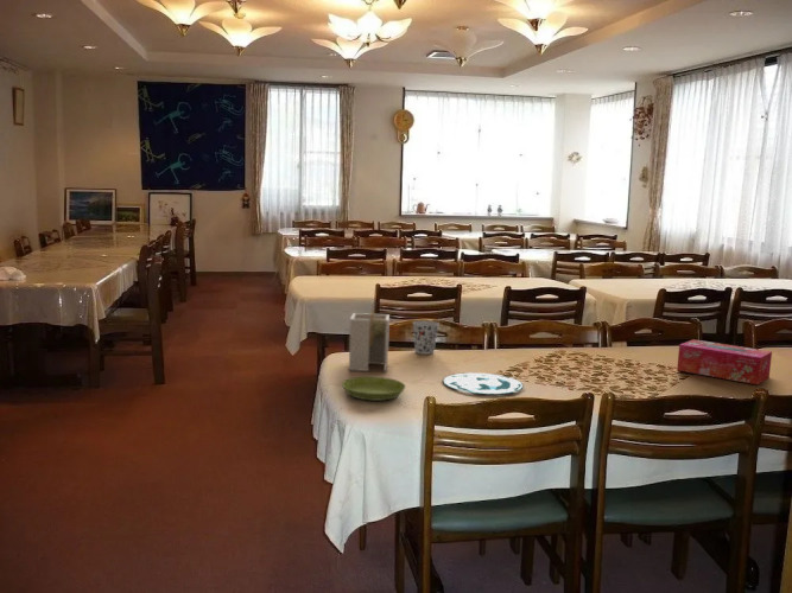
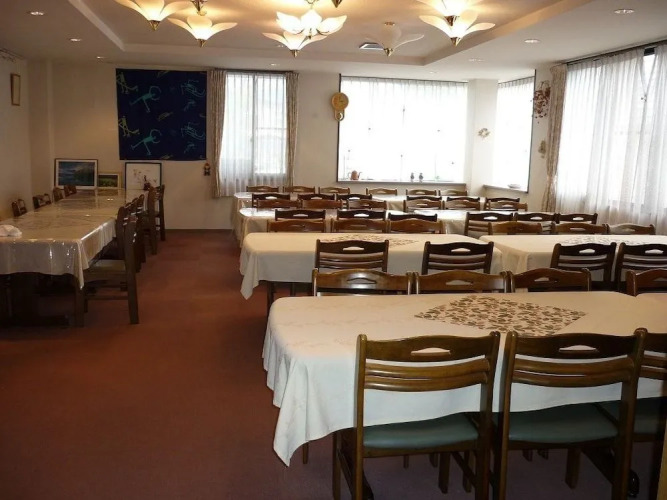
- saucer [341,376,406,402]
- utensil holder [348,301,391,372]
- plate [442,371,525,395]
- tissue box [676,338,773,385]
- cup [411,319,441,356]
